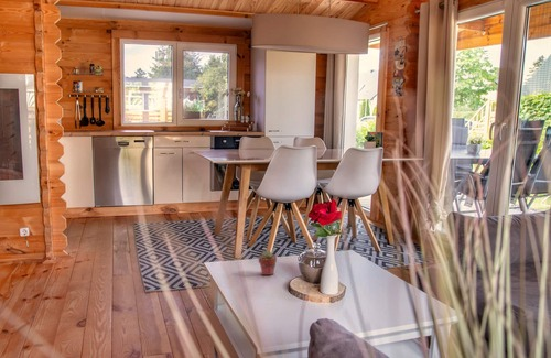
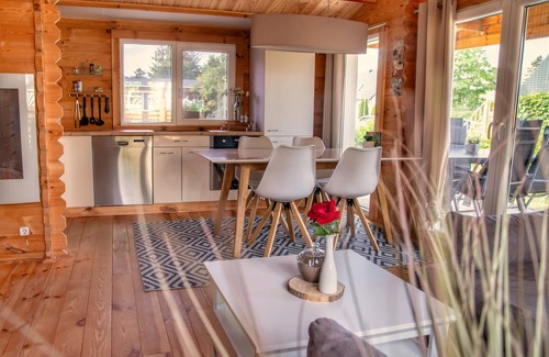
- potted succulent [258,250,278,276]
